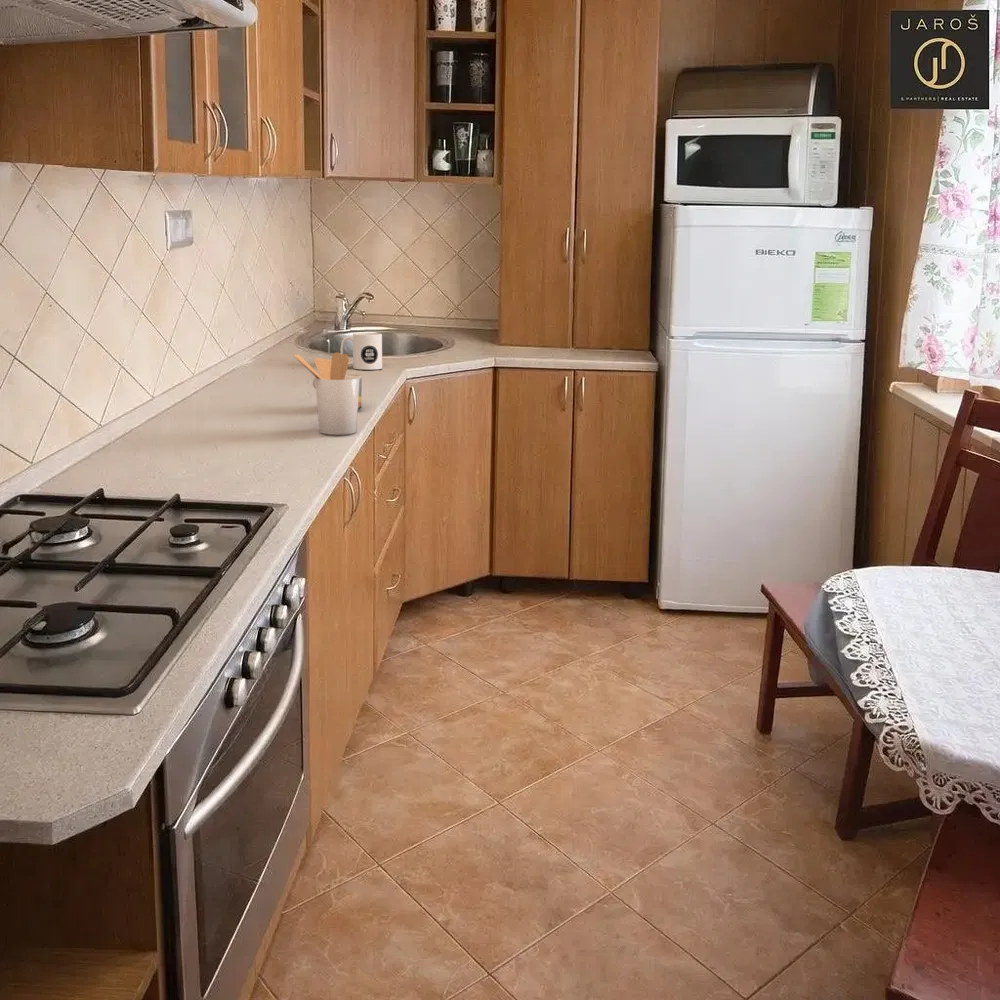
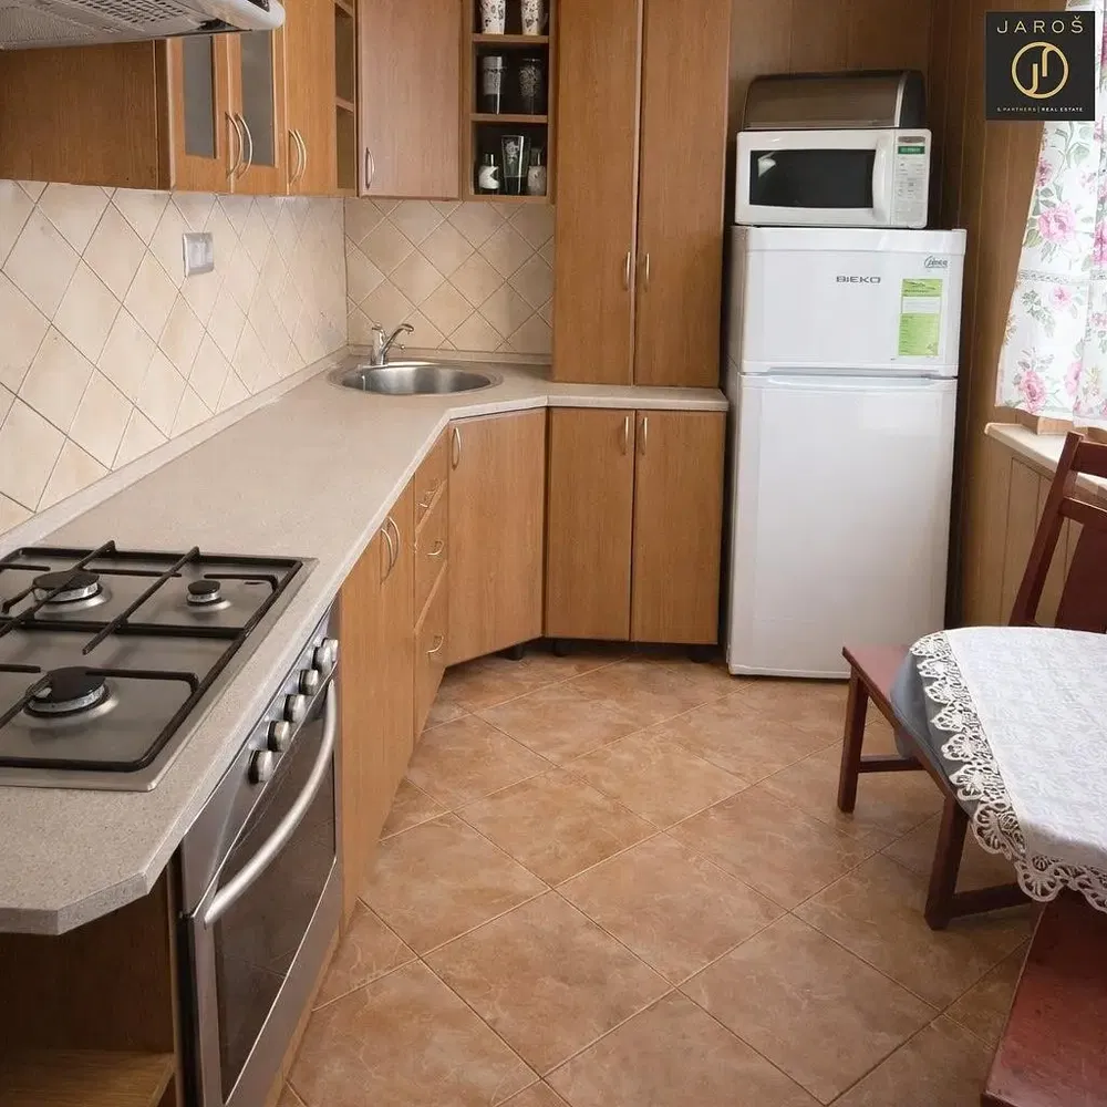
- mug [340,332,383,371]
- utensil holder [293,352,359,436]
- mug [312,373,363,410]
